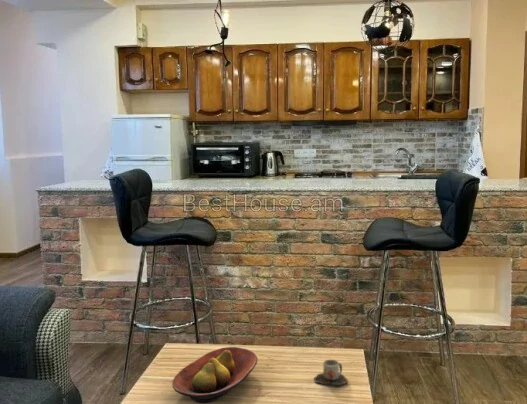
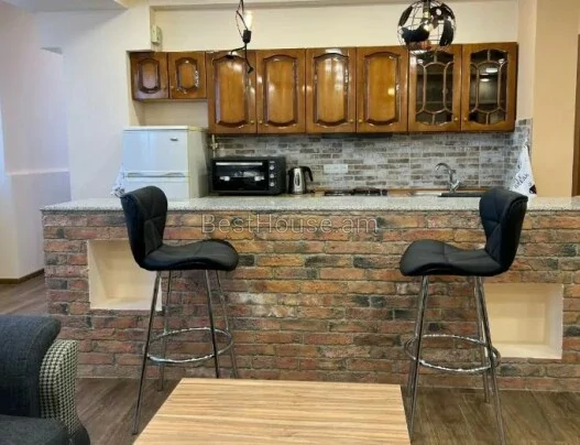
- fruit bowl [171,346,258,404]
- mug [313,359,349,386]
